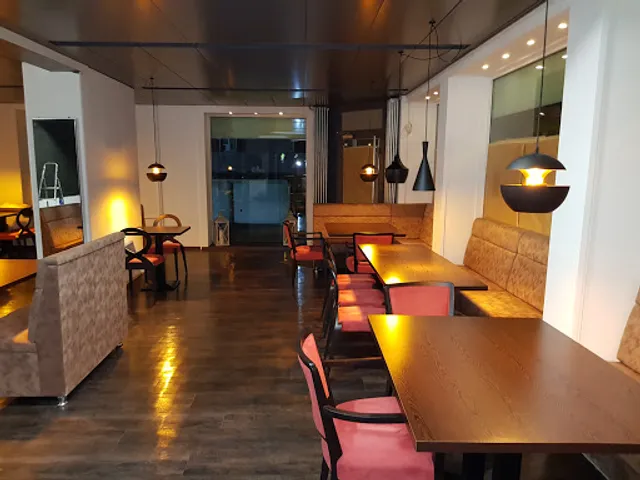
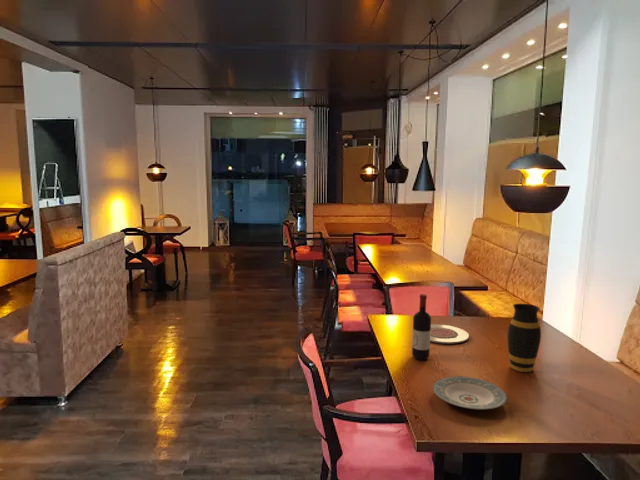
+ plate [430,323,470,345]
+ wine bottle [411,293,432,361]
+ vase [507,303,542,373]
+ plate [432,375,508,410]
